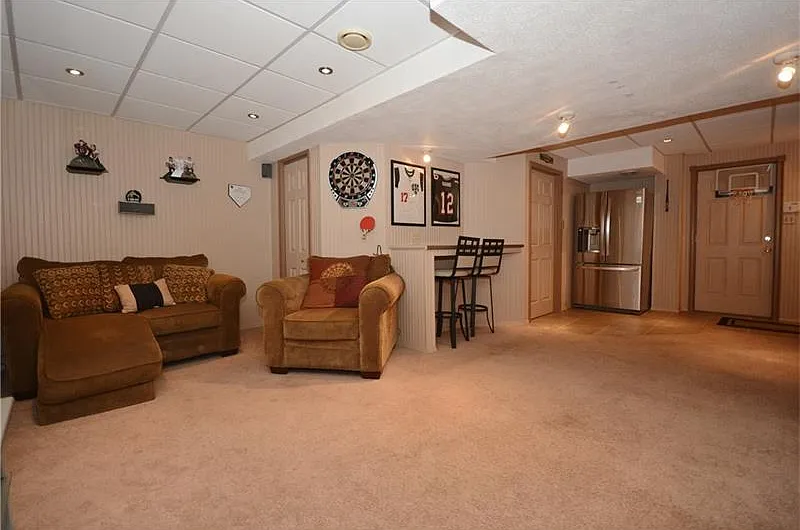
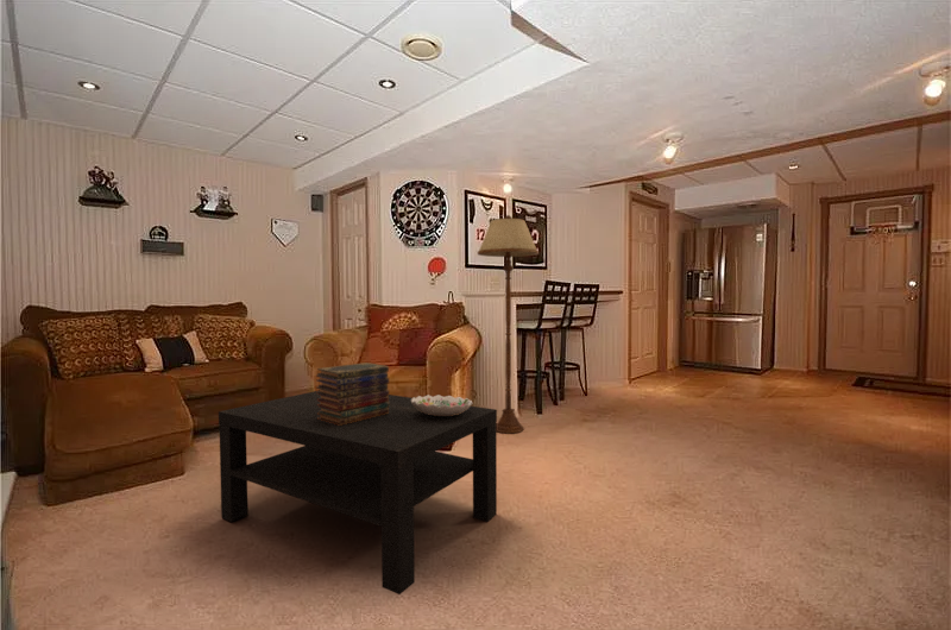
+ book stack [315,361,390,426]
+ decorative bowl [411,393,473,416]
+ coffee table [218,389,498,596]
+ floor lamp [477,214,540,434]
